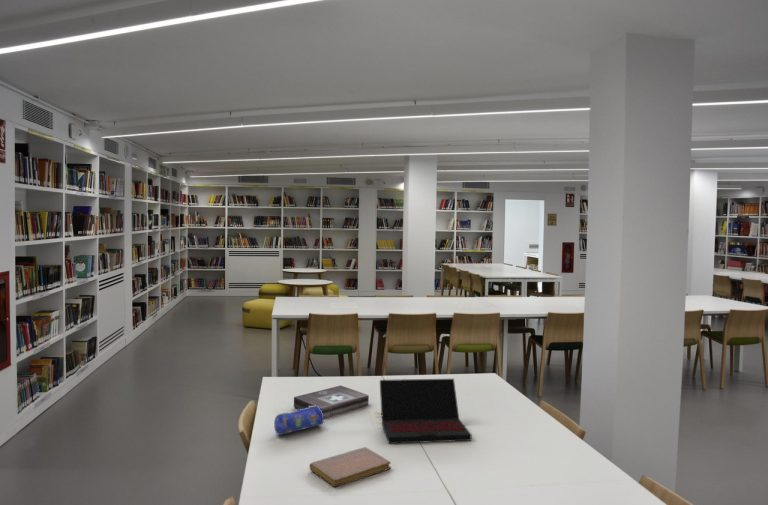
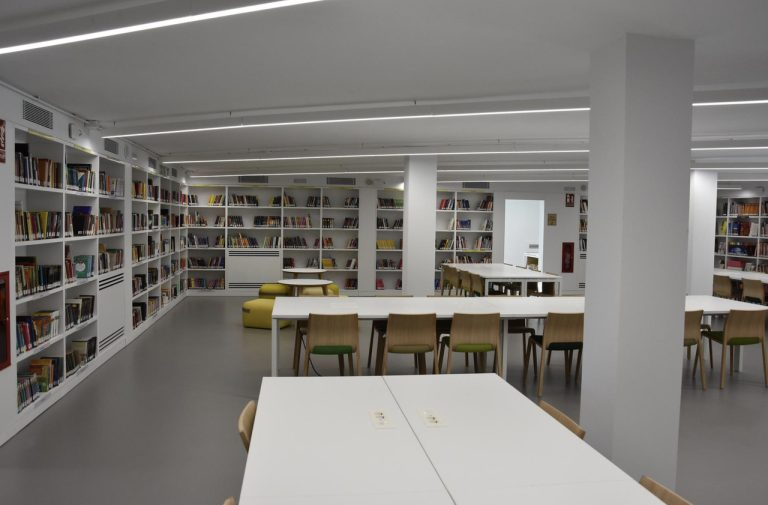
- pencil case [273,405,325,436]
- laptop [379,378,472,445]
- notebook [309,446,392,488]
- first aid kit [293,384,370,419]
